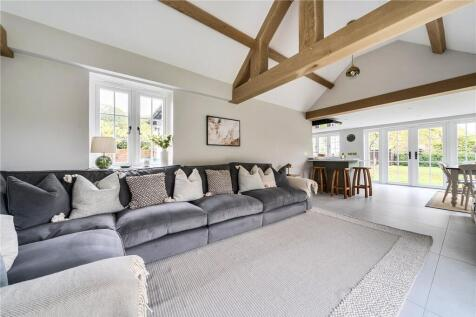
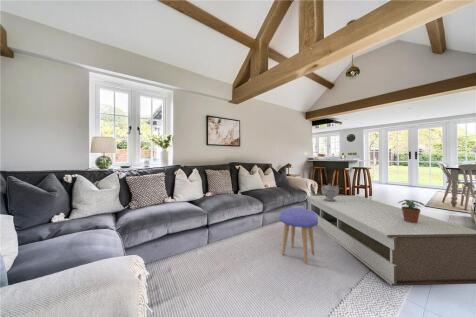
+ potted plant [397,199,426,223]
+ stool [278,207,318,264]
+ ceramic vessel [320,183,340,202]
+ coffee table [307,195,476,287]
